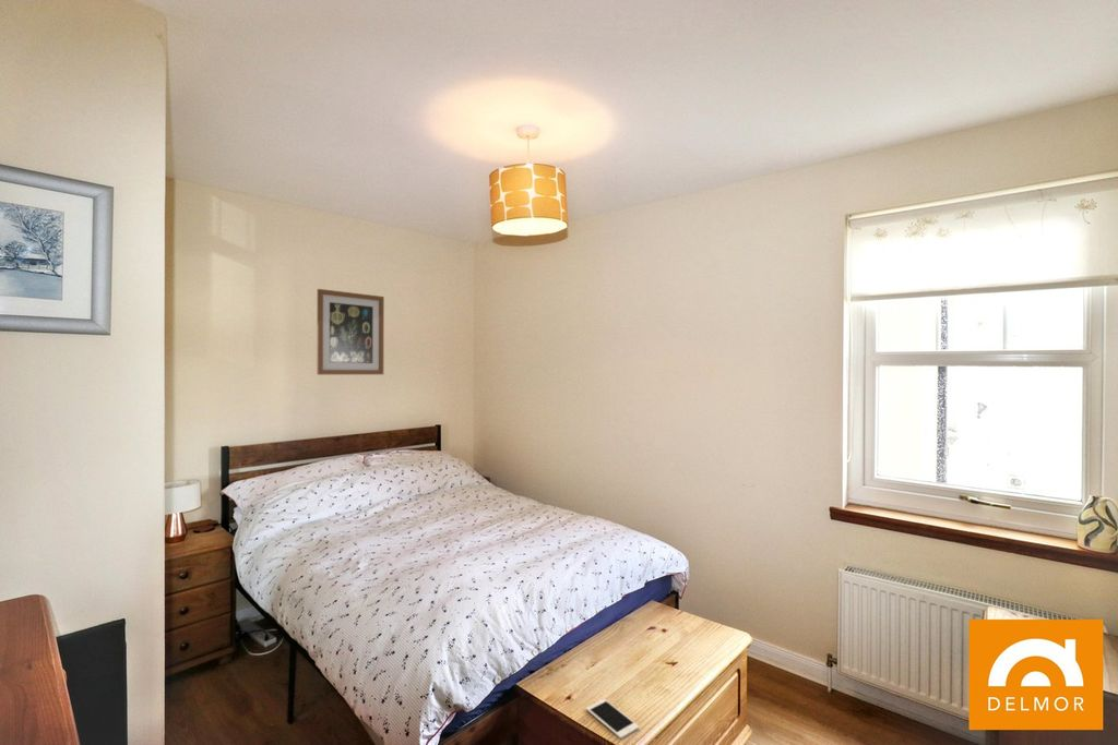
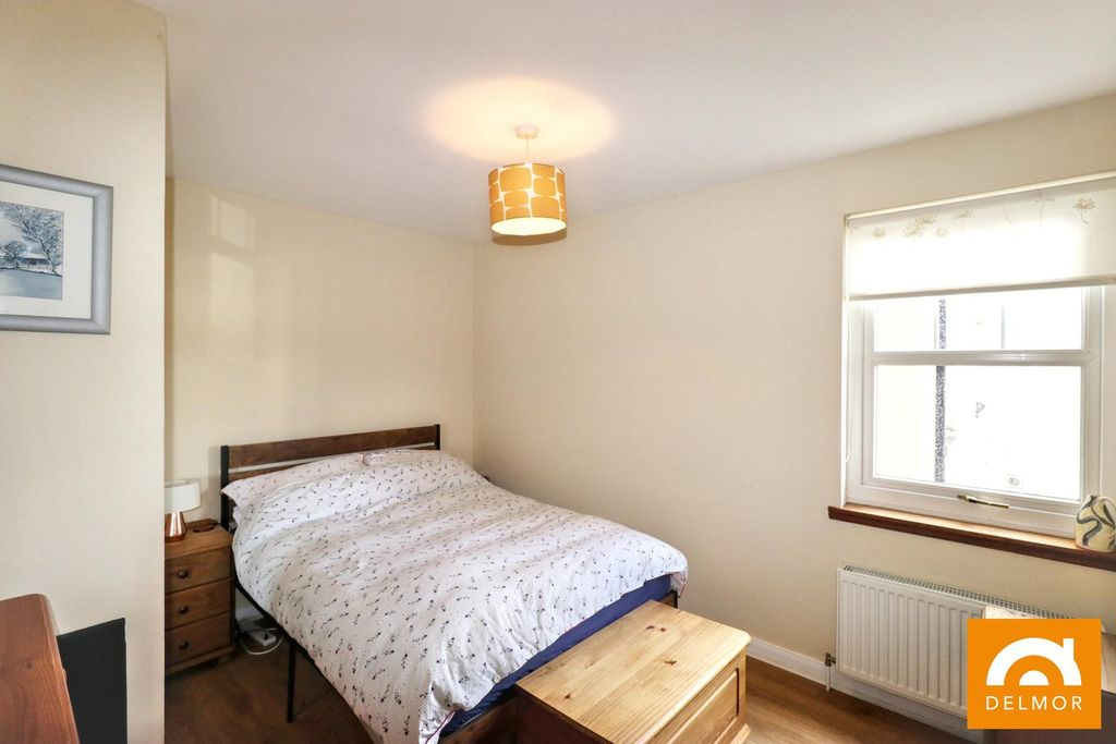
- wall art [316,288,385,375]
- cell phone [585,698,640,740]
